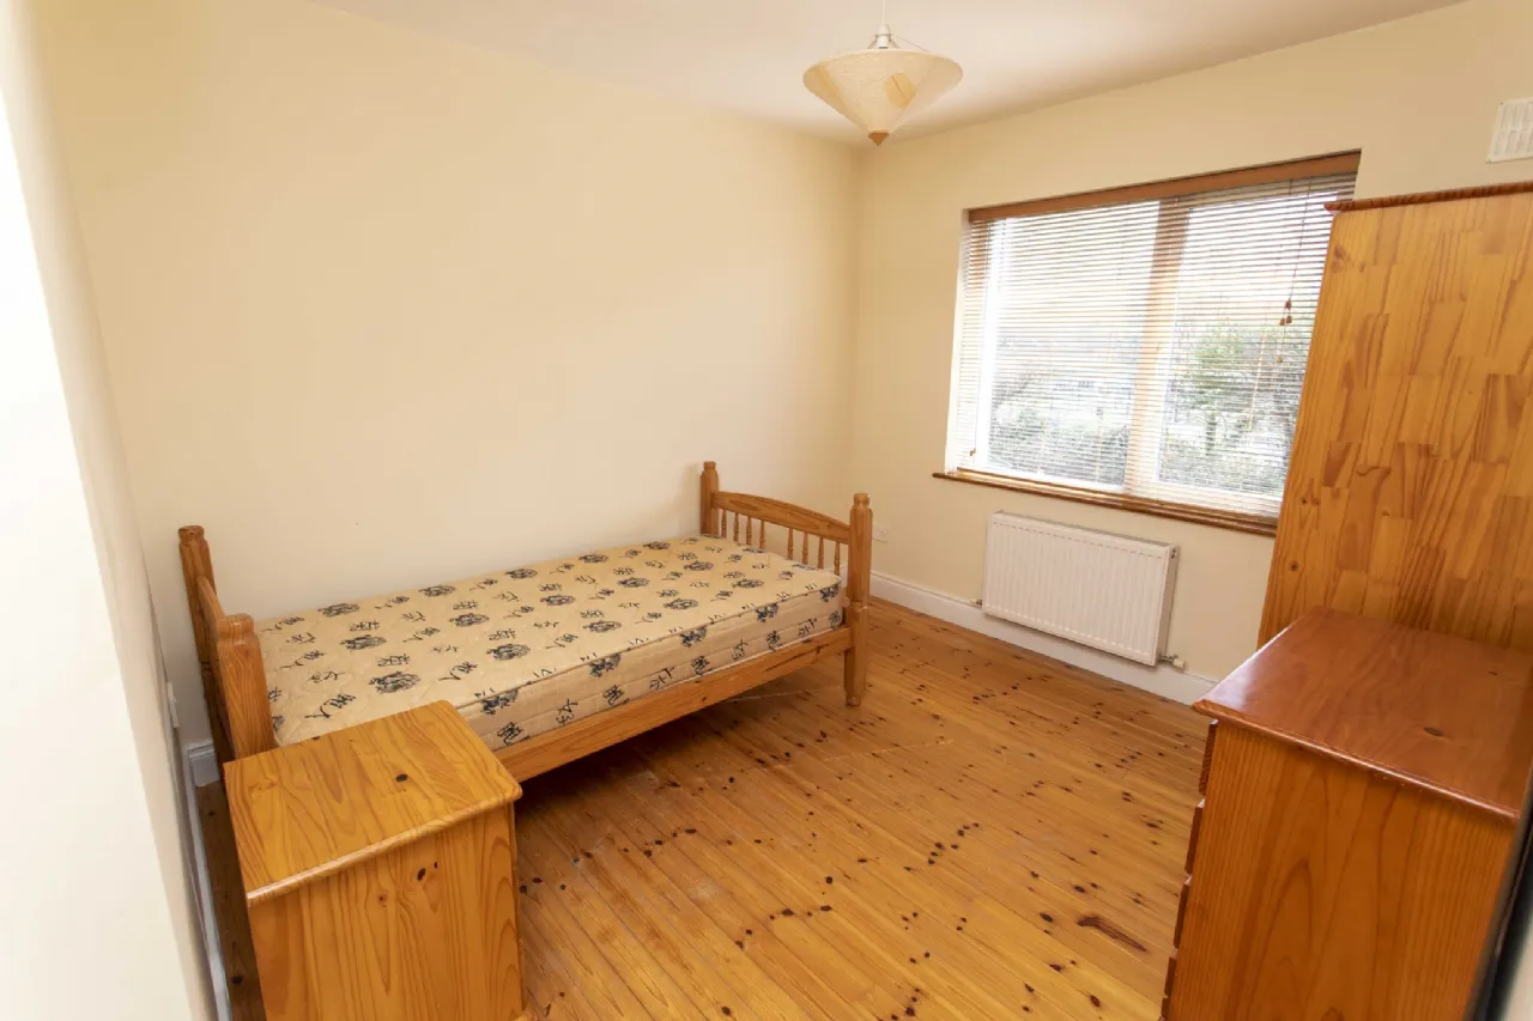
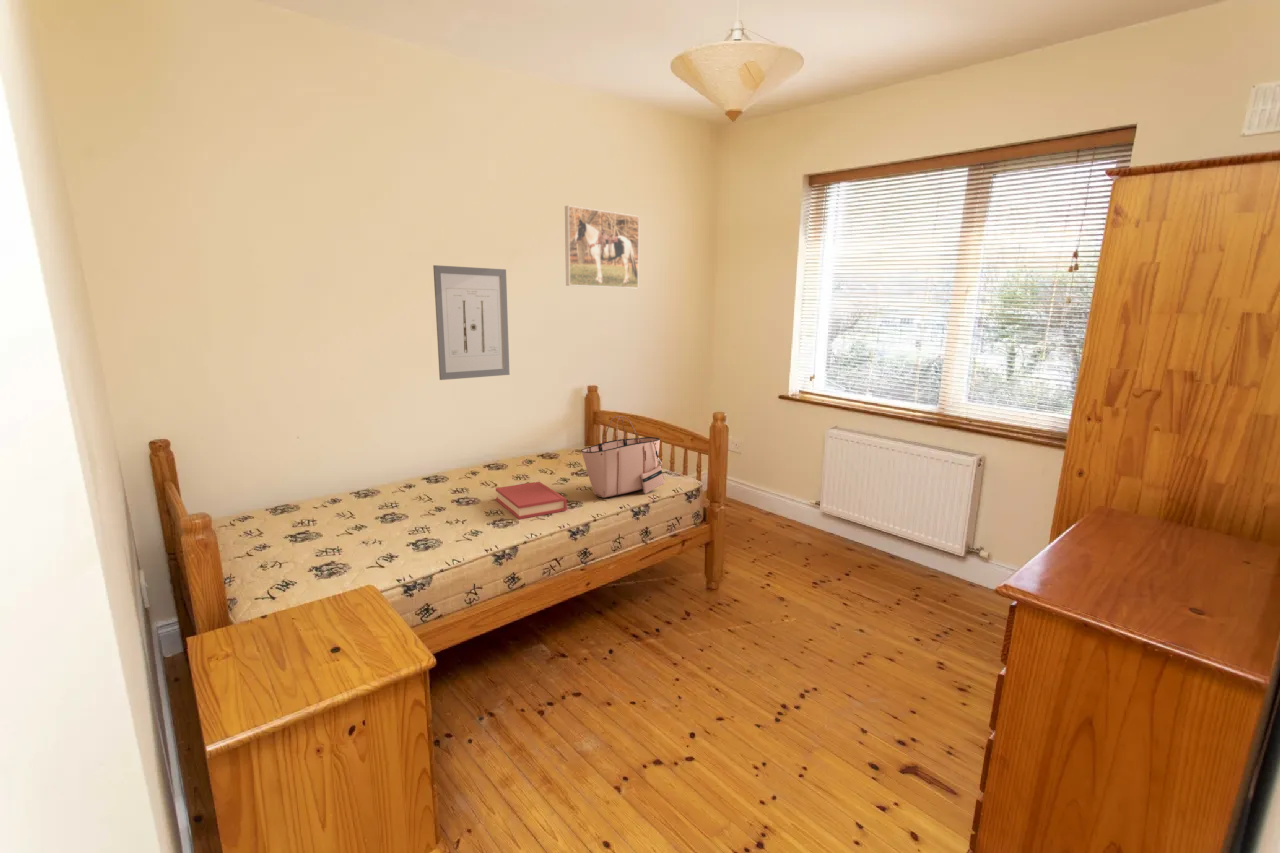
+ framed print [564,205,640,289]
+ hardback book [495,481,568,520]
+ wall art [432,264,511,381]
+ tote bag [580,415,666,499]
